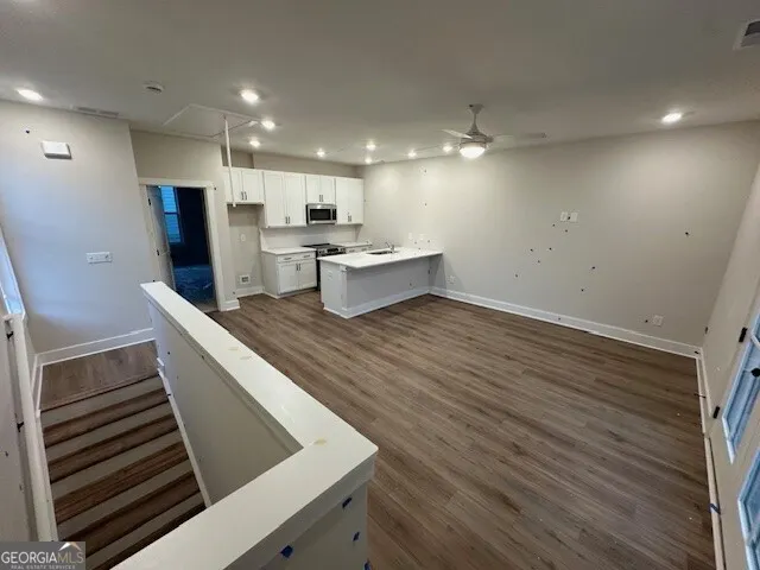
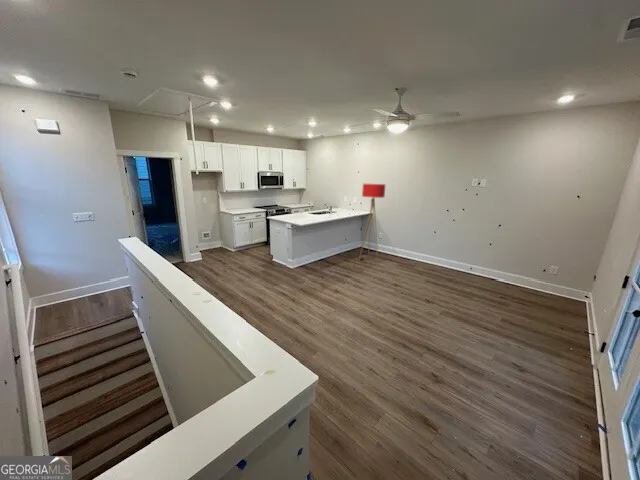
+ floor lamp [358,183,387,263]
